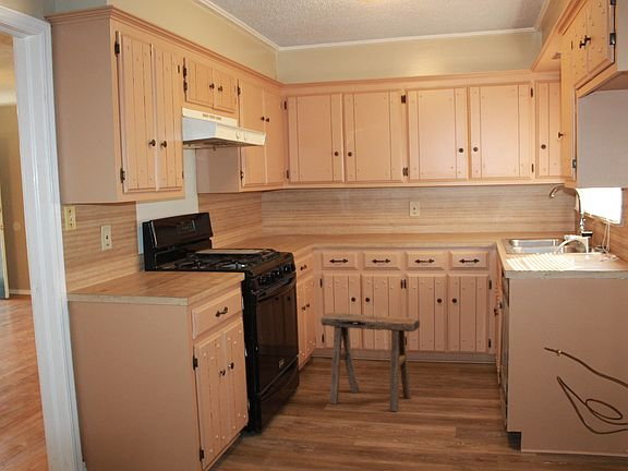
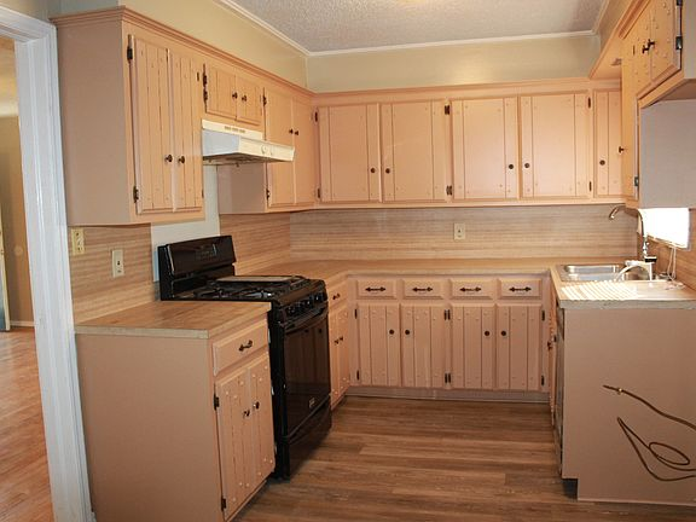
- stool [319,311,421,412]
